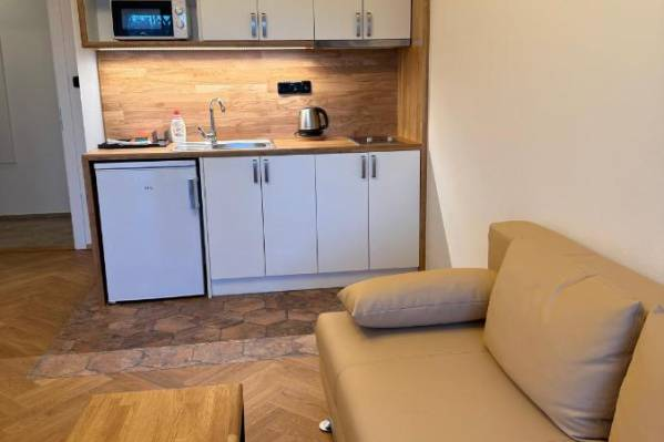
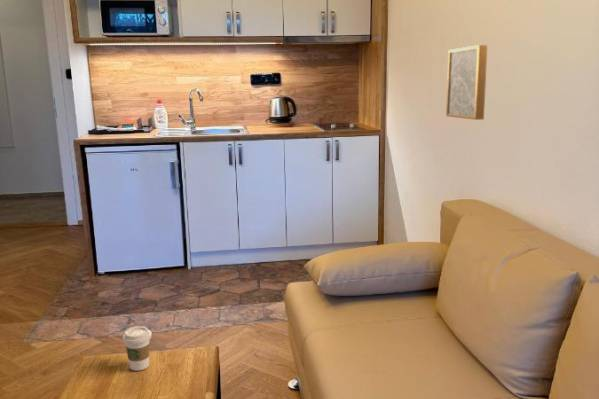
+ wall art [445,44,489,121]
+ coffee cup [121,325,153,372]
